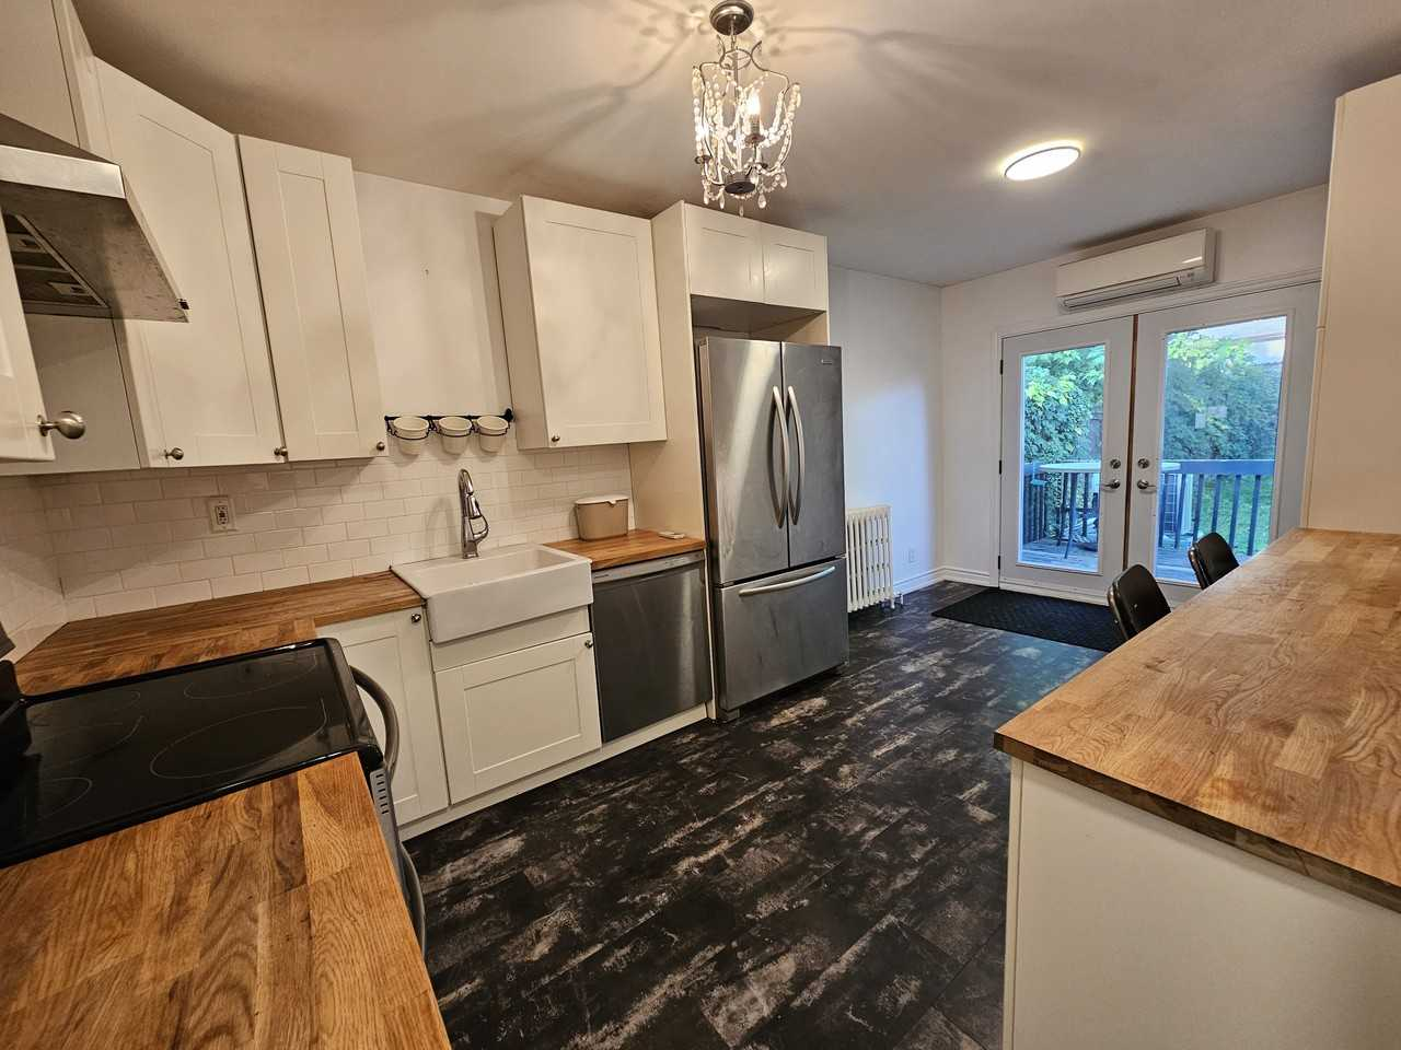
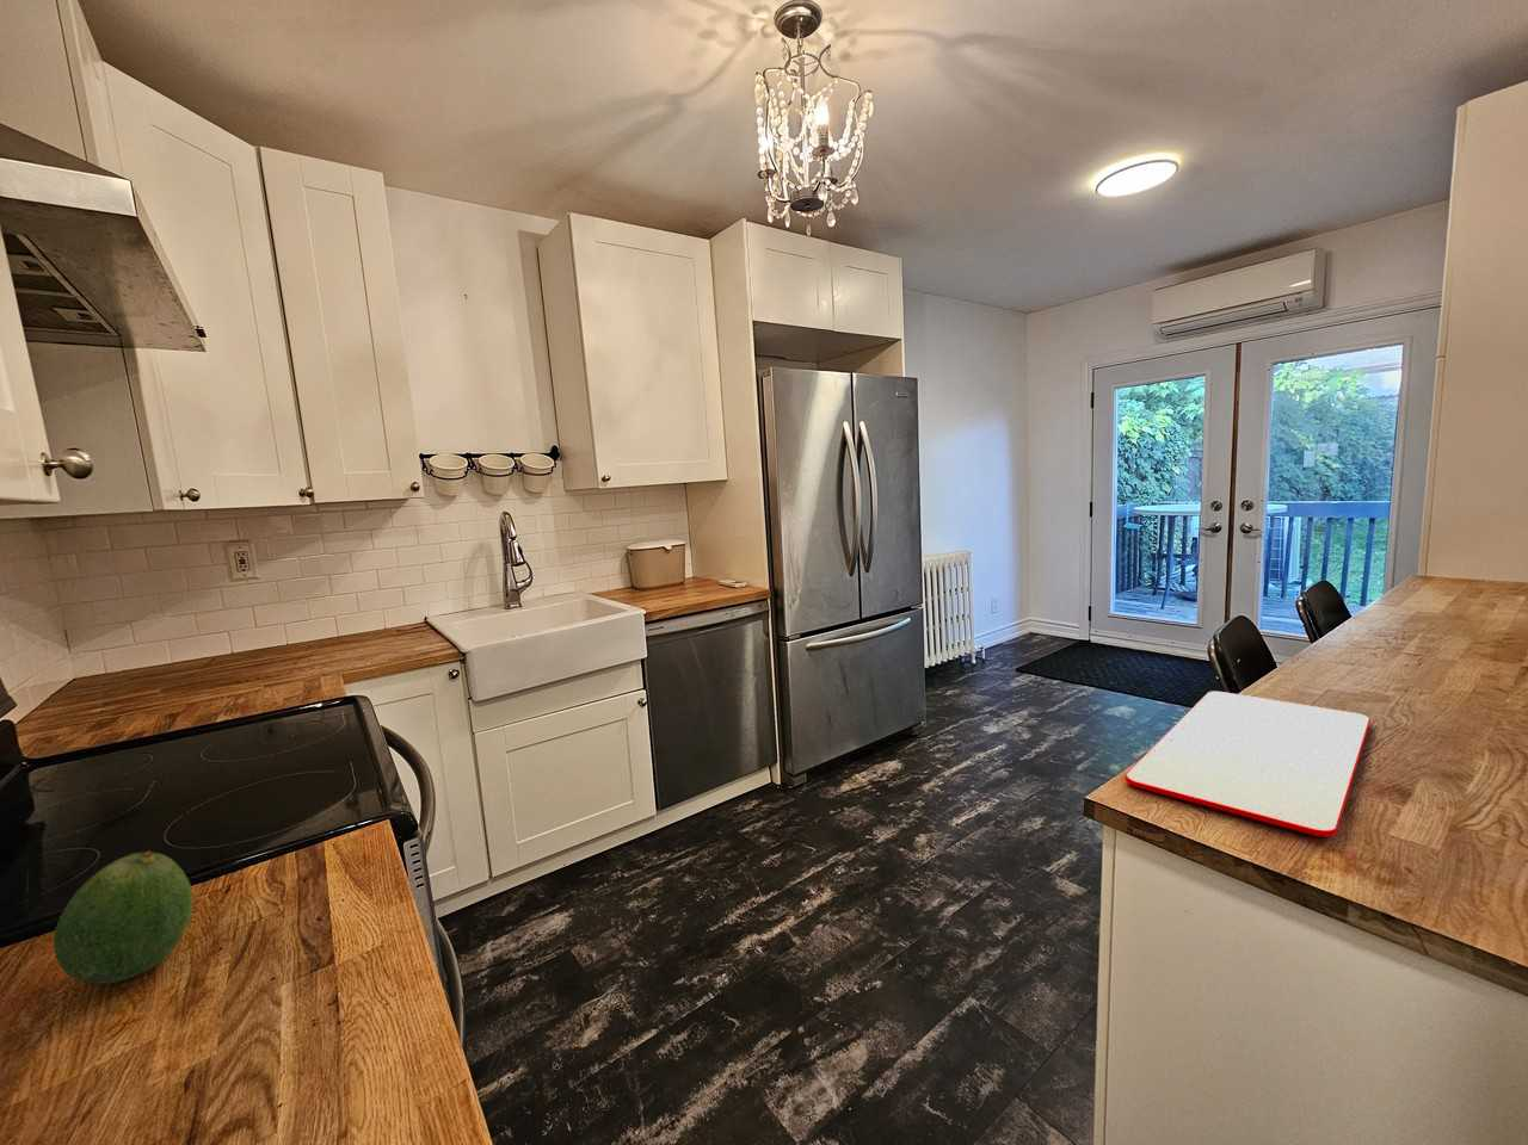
+ cutting board [1125,690,1372,838]
+ fruit [53,849,195,985]
